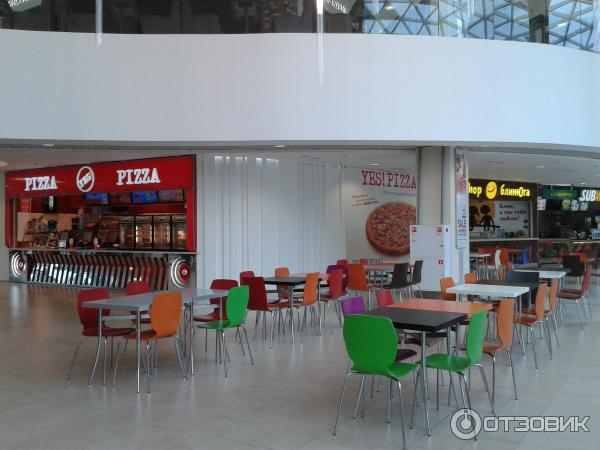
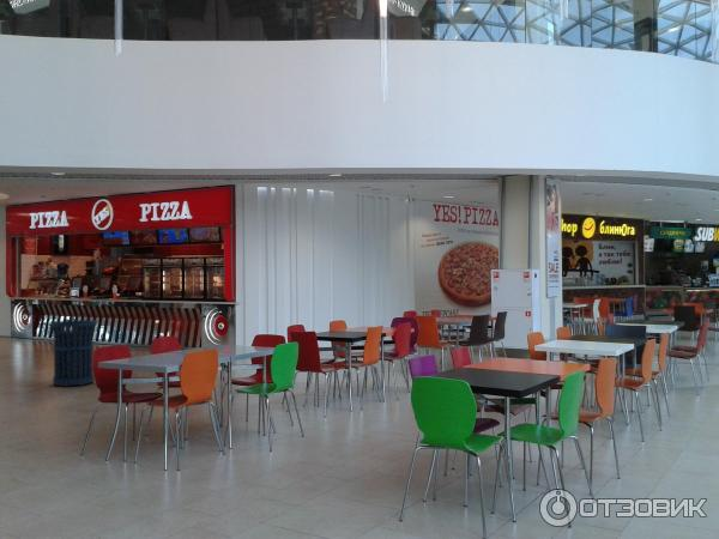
+ trash can [48,319,98,388]
